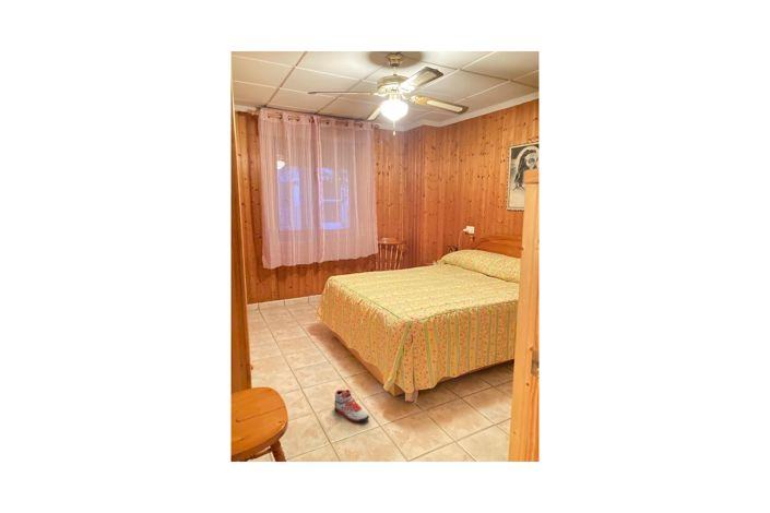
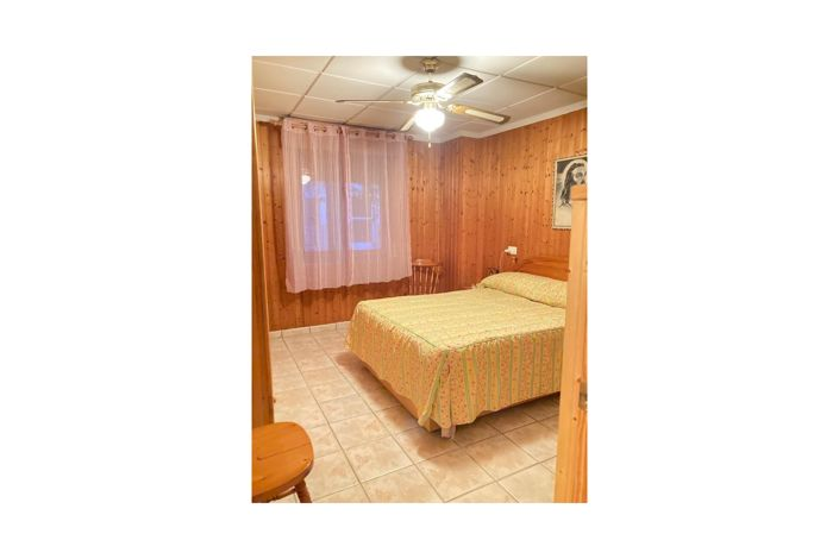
- sneaker [333,389,370,422]
